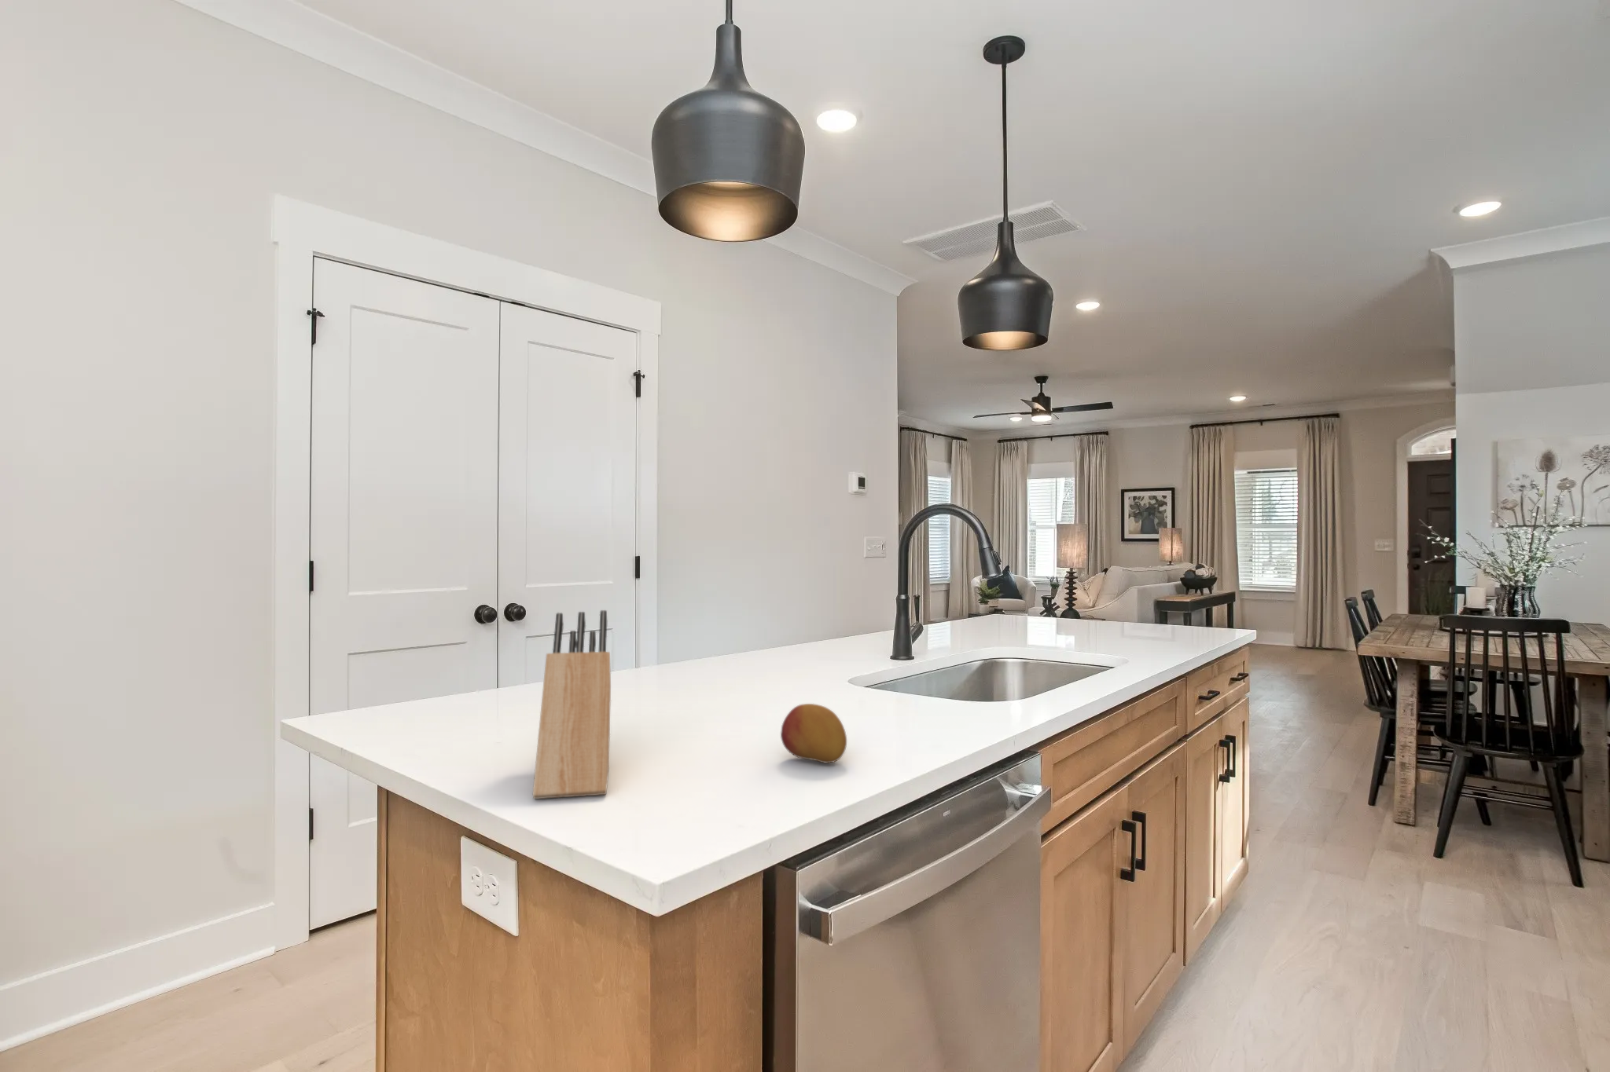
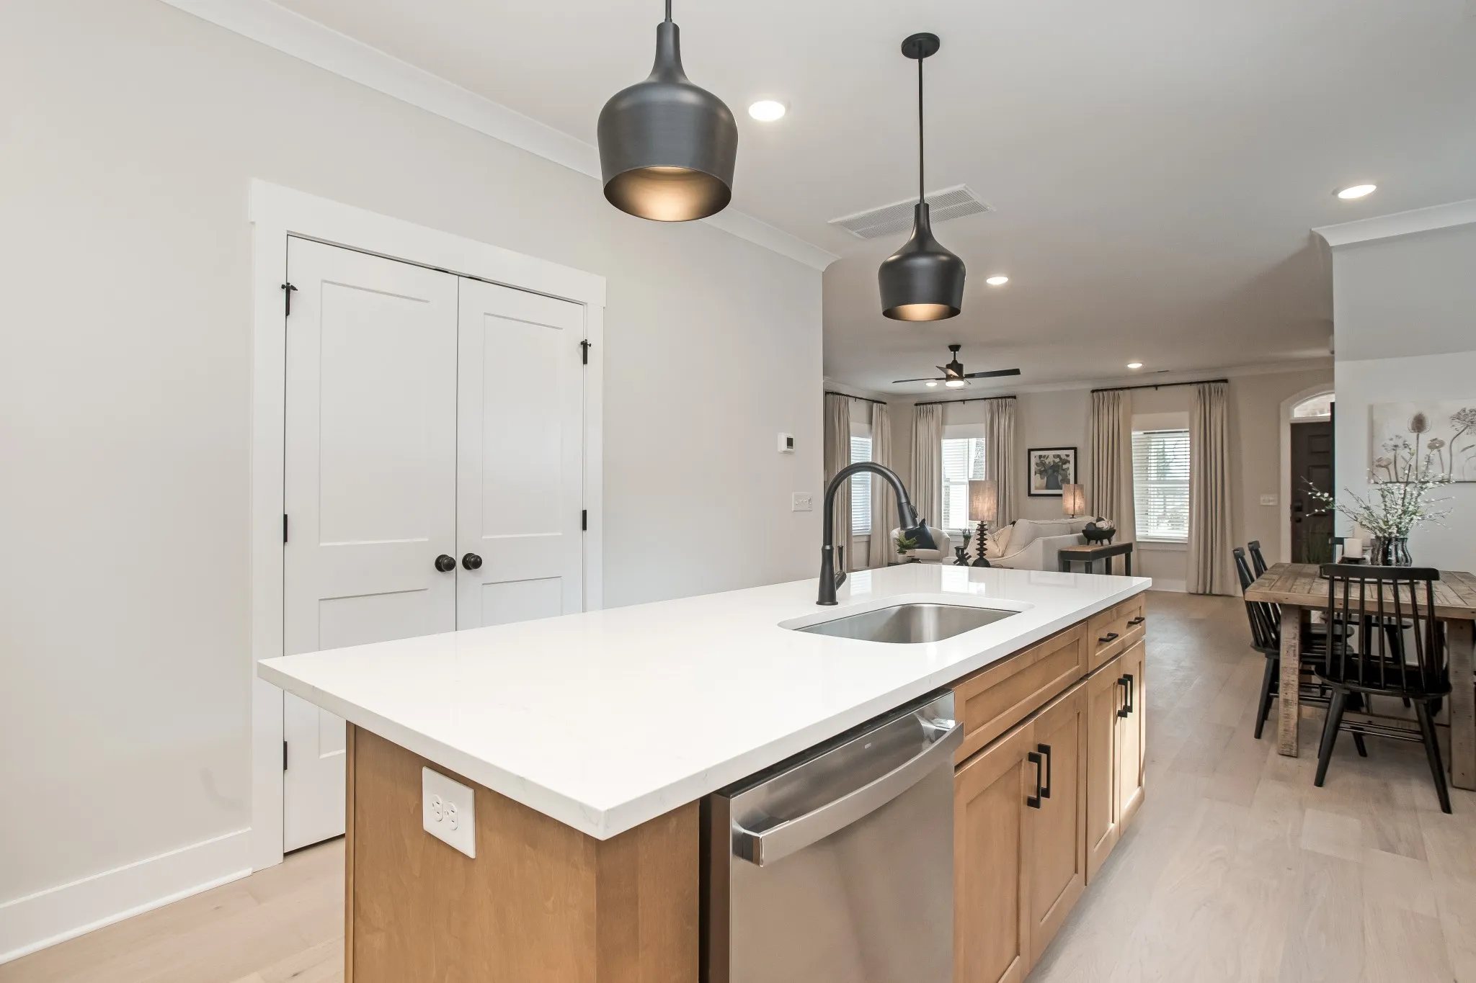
- knife block [533,609,612,799]
- fruit [779,702,847,765]
